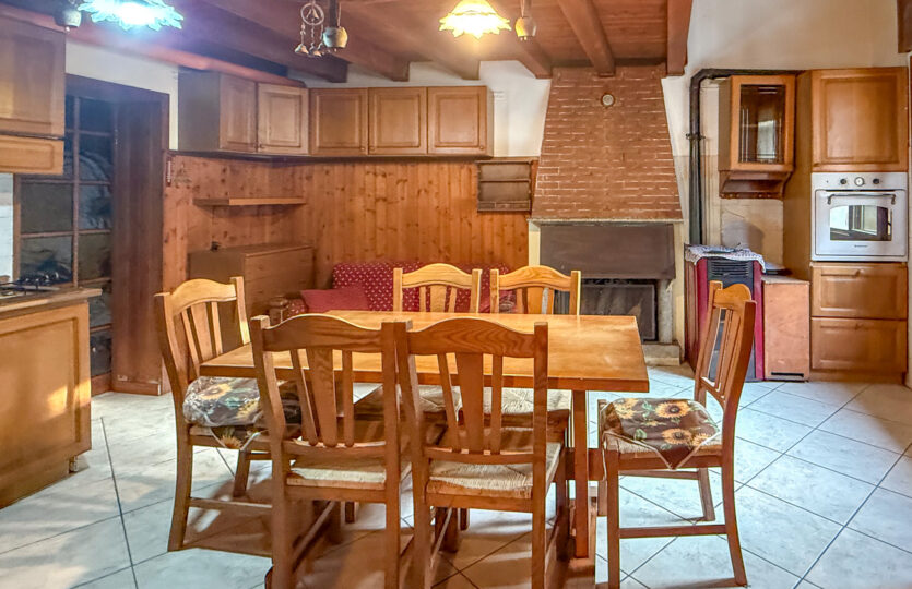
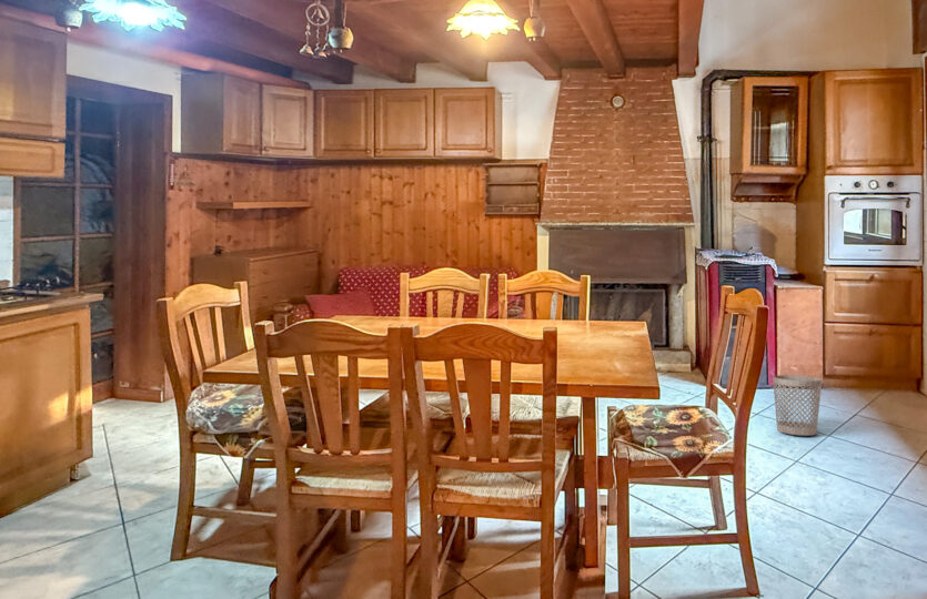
+ wastebasket [772,374,823,437]
